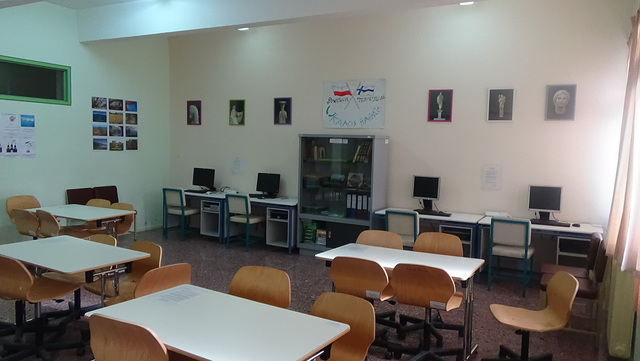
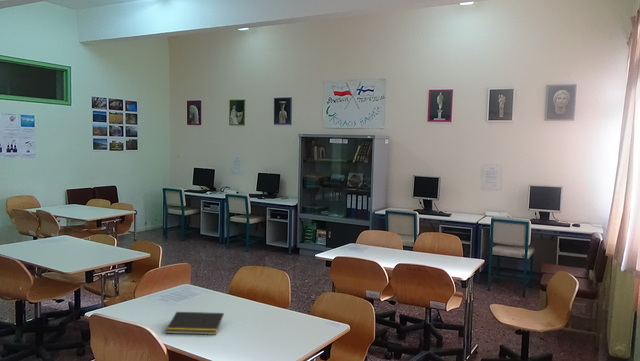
+ notepad [164,311,225,336]
